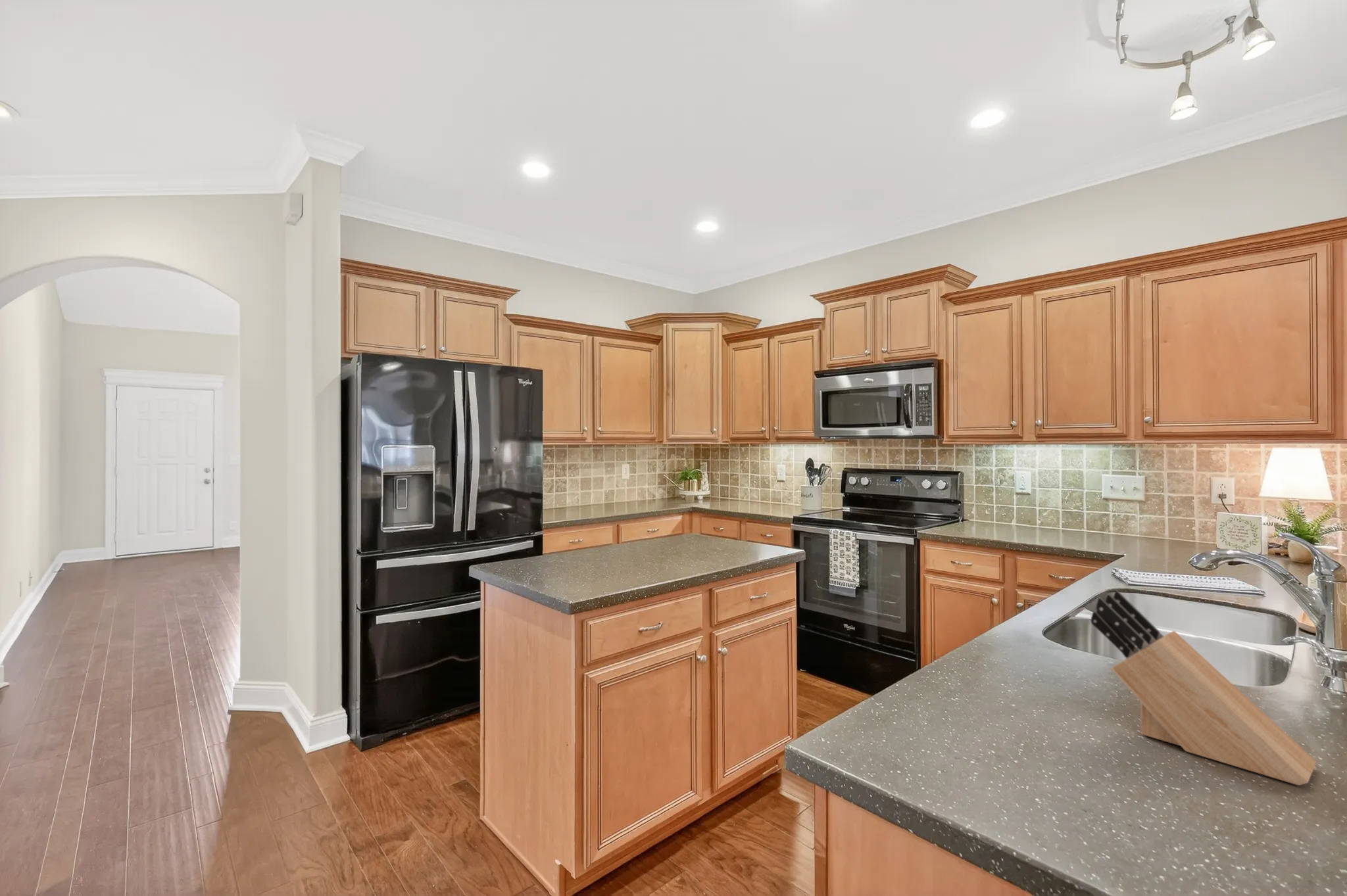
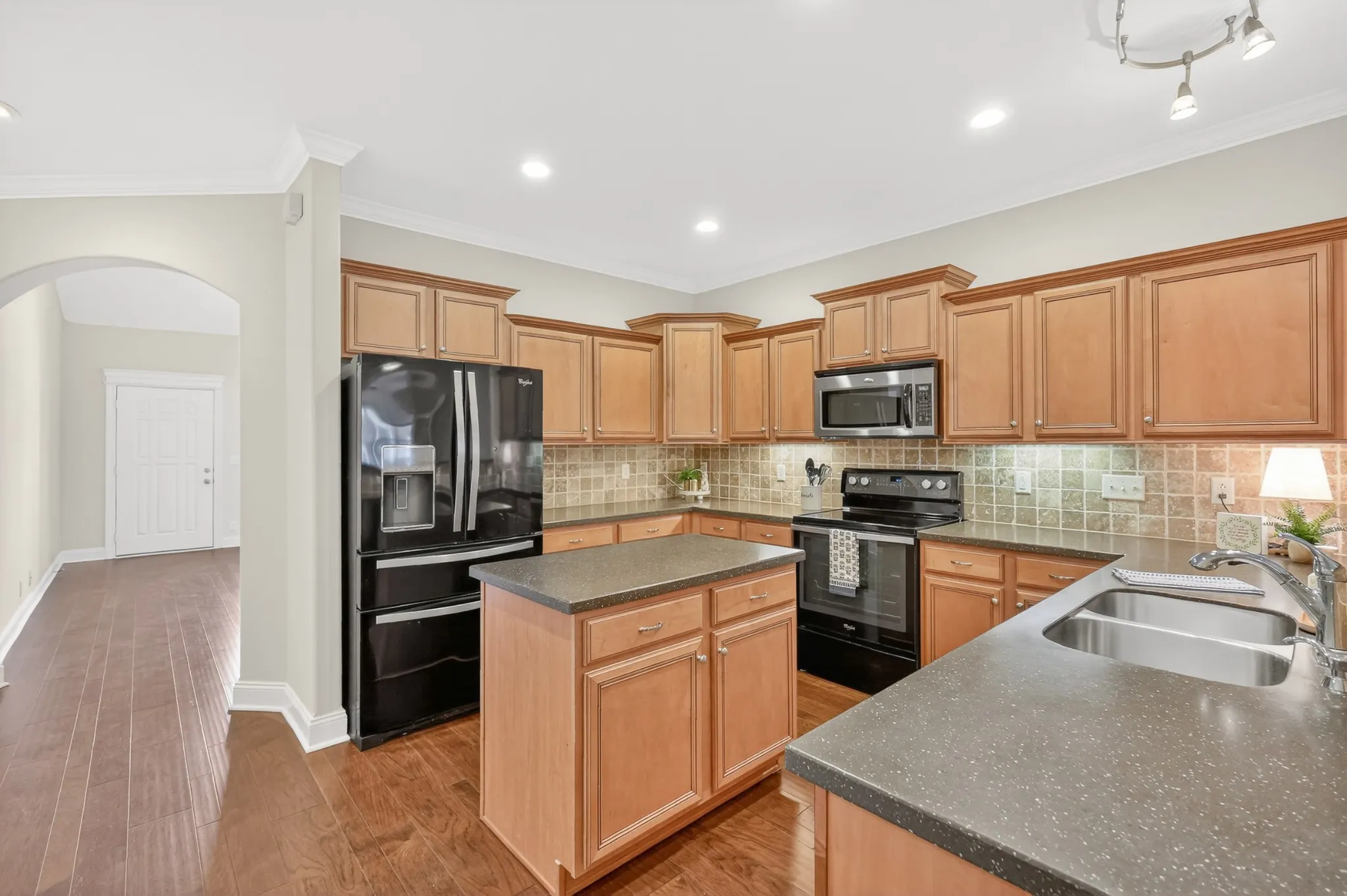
- knife block [1090,590,1317,786]
